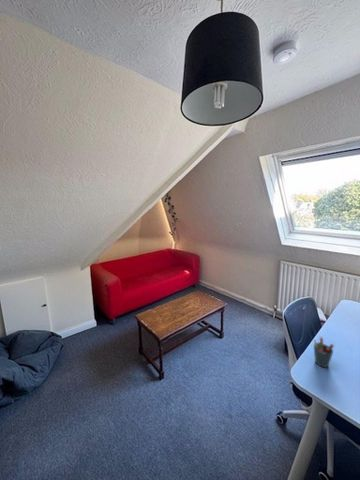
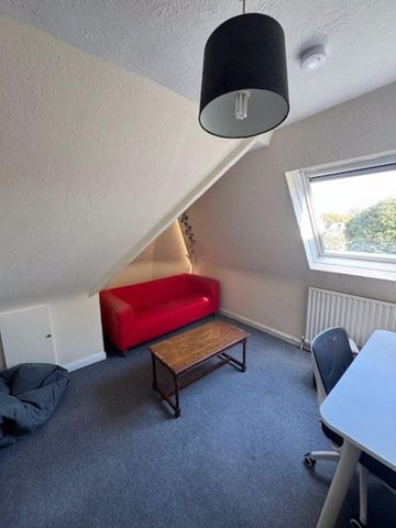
- pen holder [313,336,335,368]
